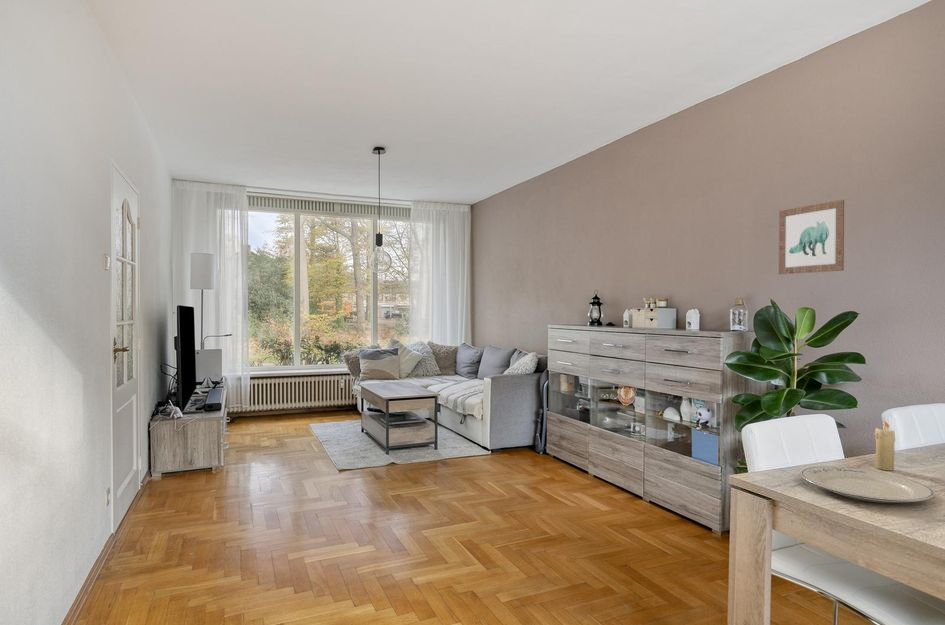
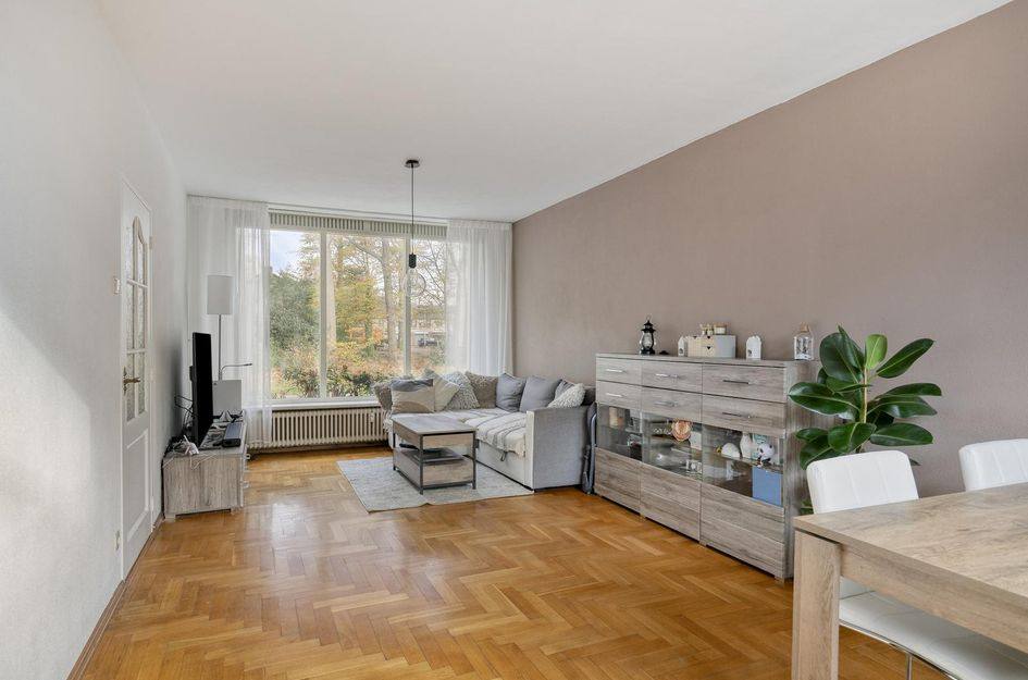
- candle [874,420,896,472]
- chinaware [800,466,935,504]
- wall art [778,199,845,275]
